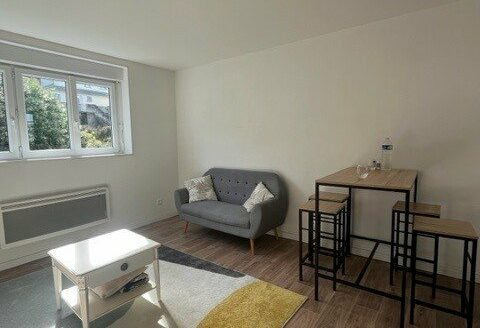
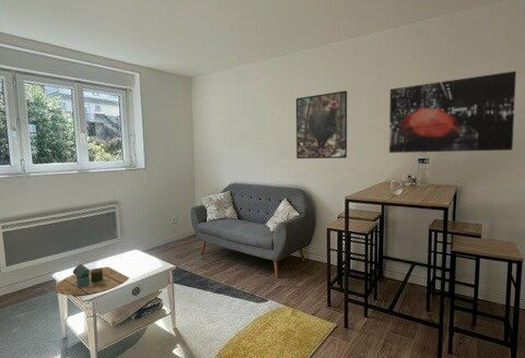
+ wall art [388,70,517,154]
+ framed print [295,90,348,159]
+ decorative tray [54,263,130,297]
